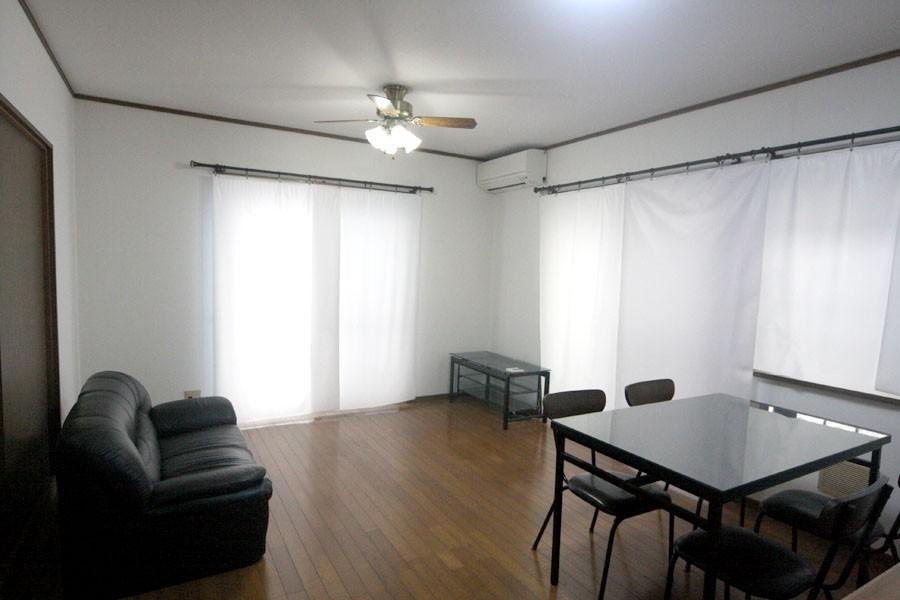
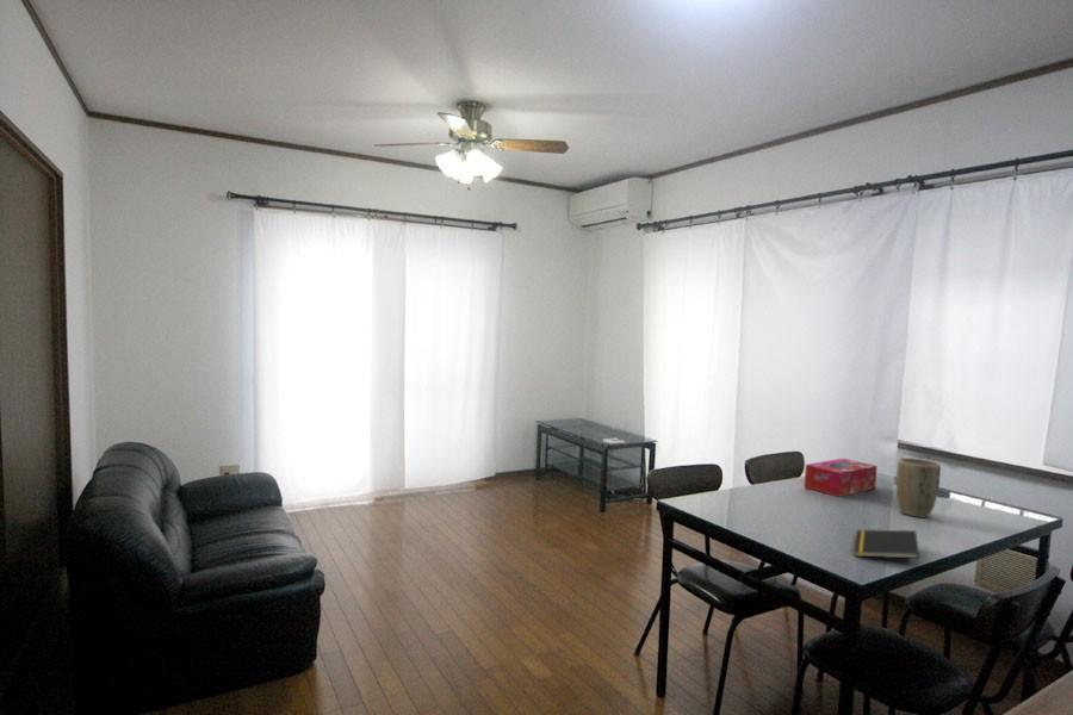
+ plant pot [895,456,942,518]
+ tissue box [804,458,879,498]
+ notepad [852,528,920,559]
